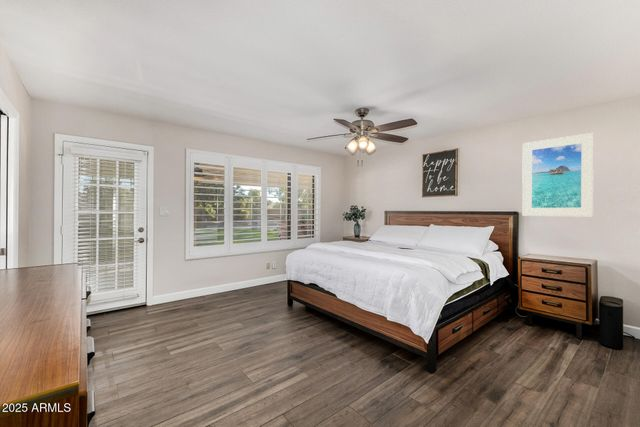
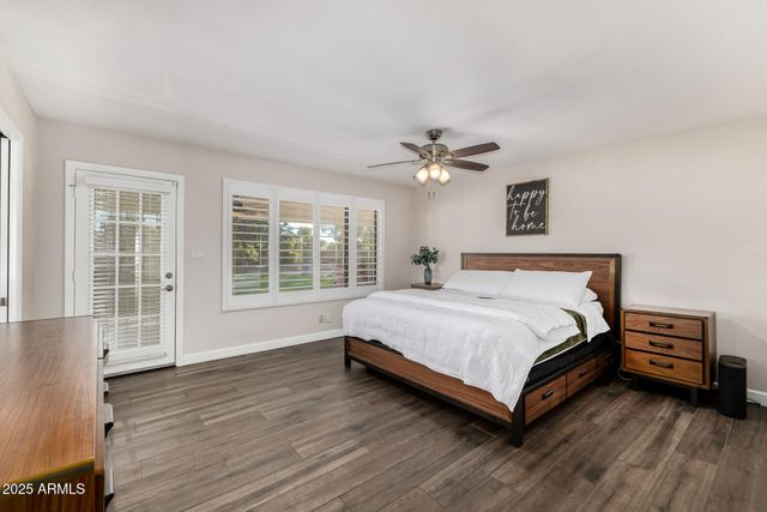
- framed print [521,132,595,217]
